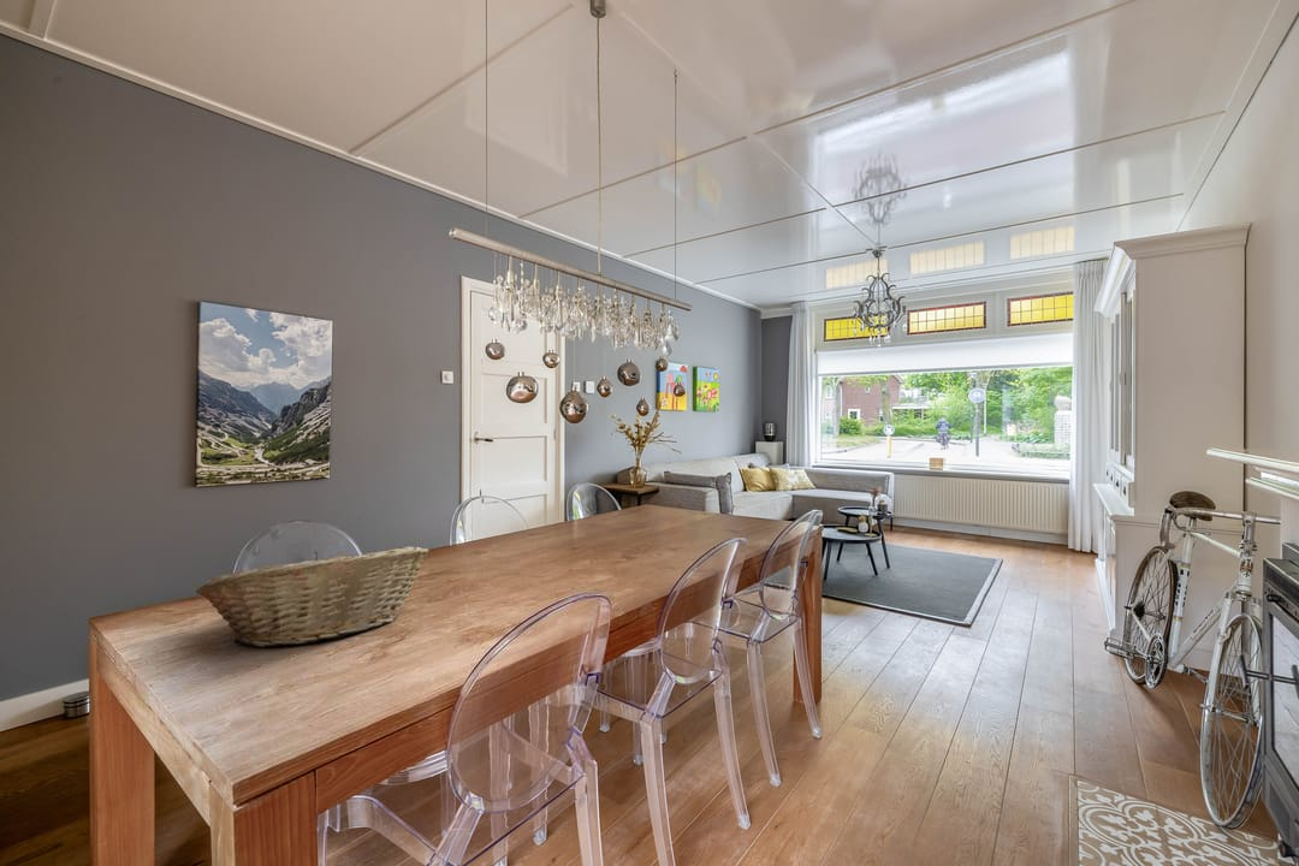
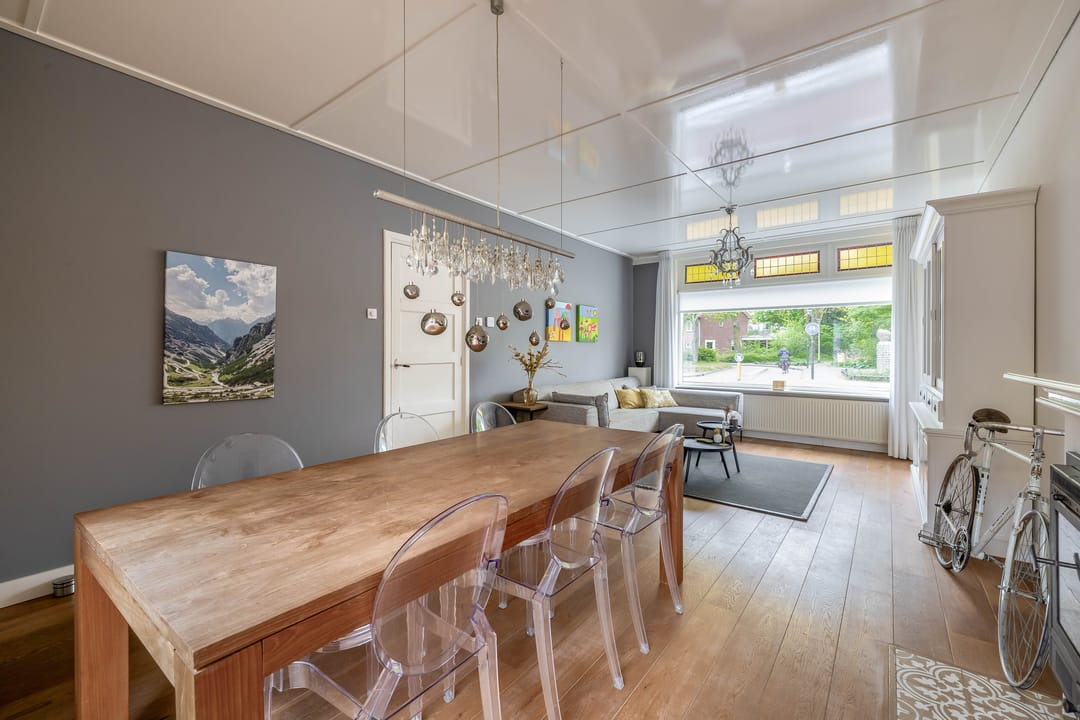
- fruit basket [195,545,429,648]
